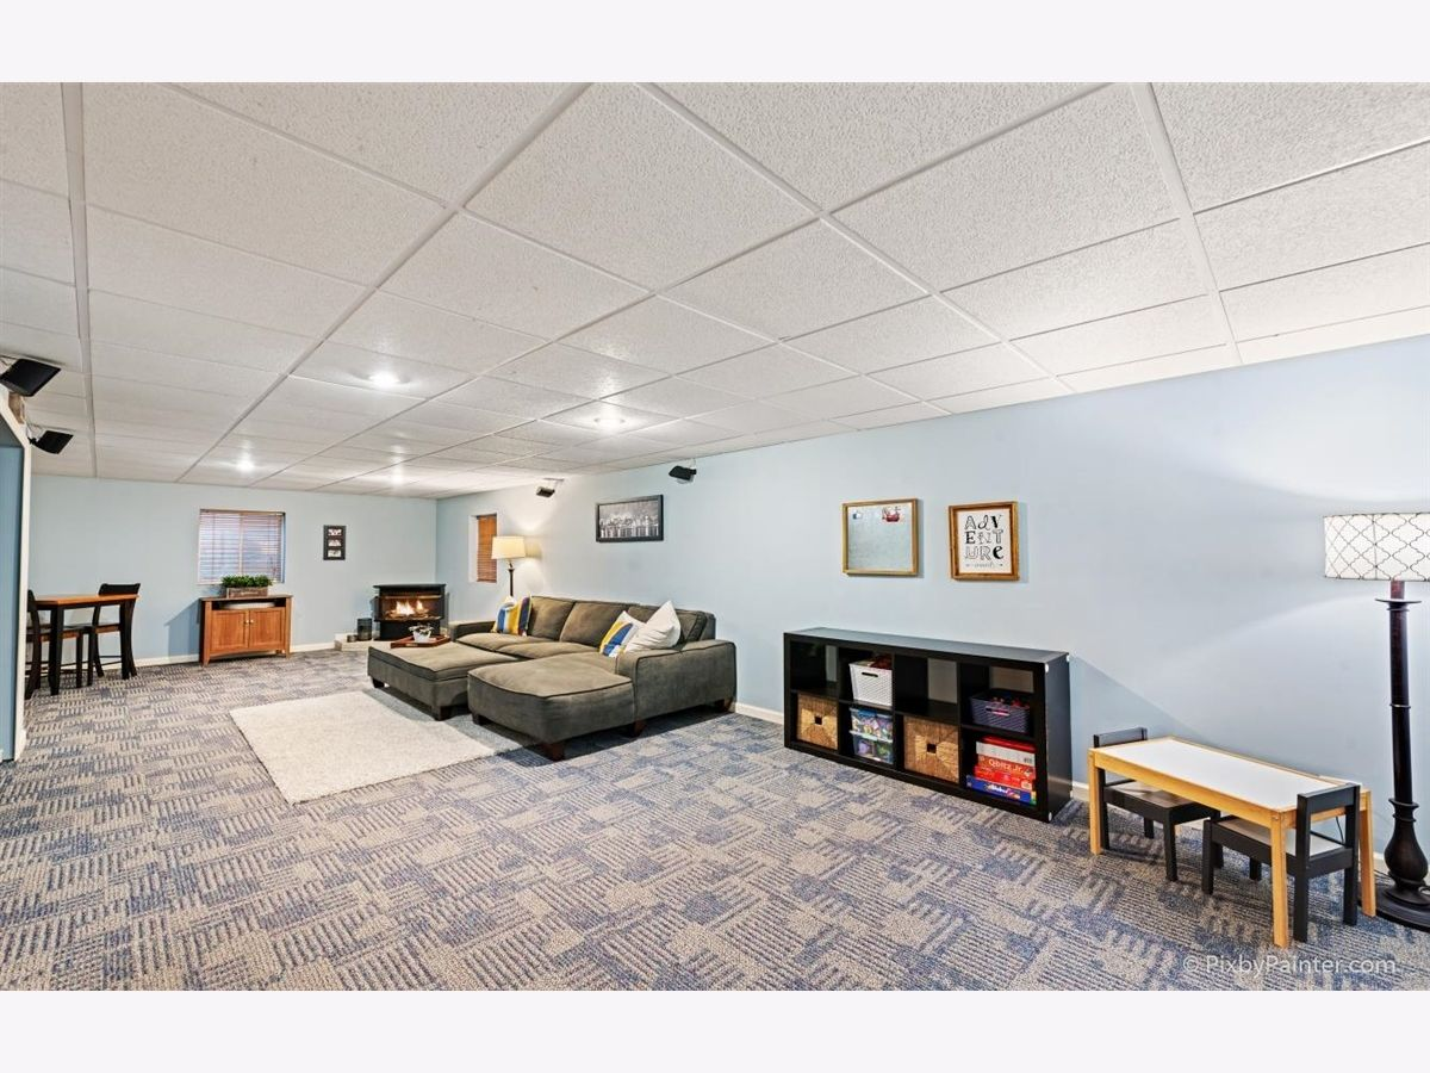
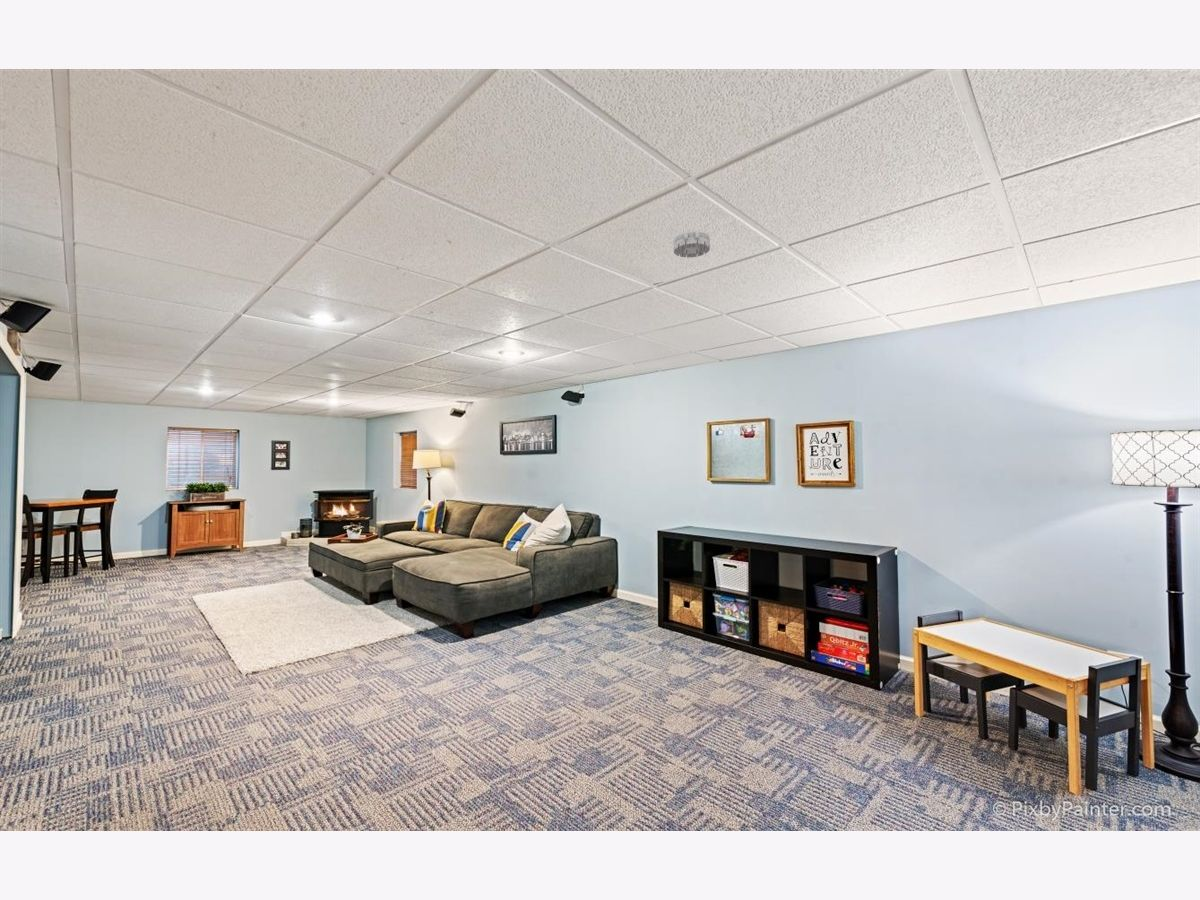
+ smoke detector [673,230,711,259]
